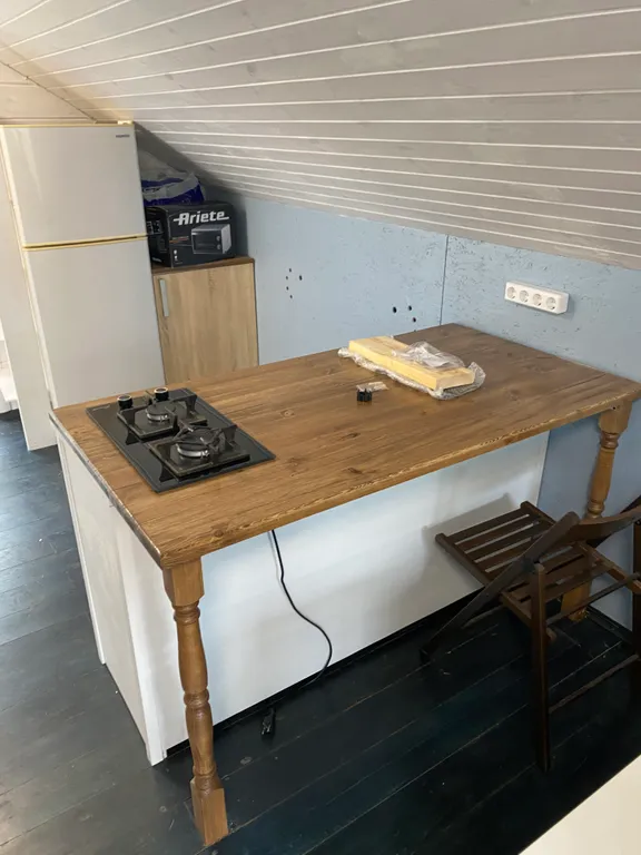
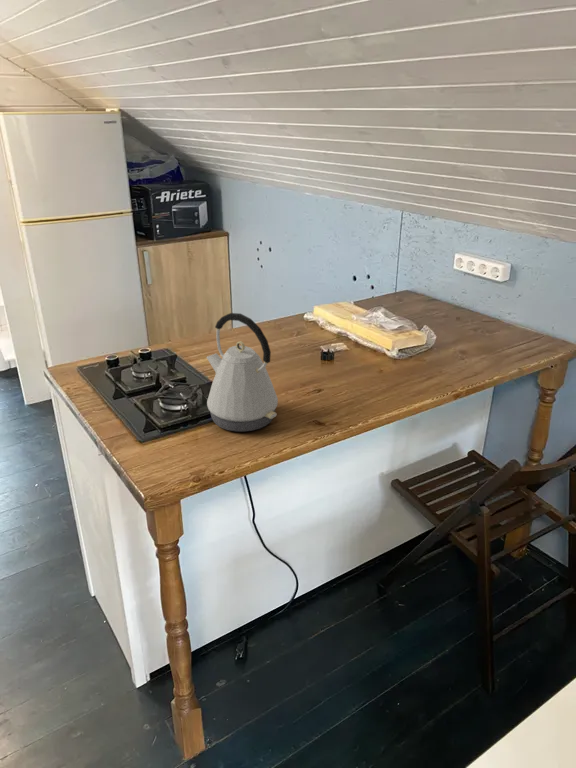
+ kettle [206,312,279,432]
